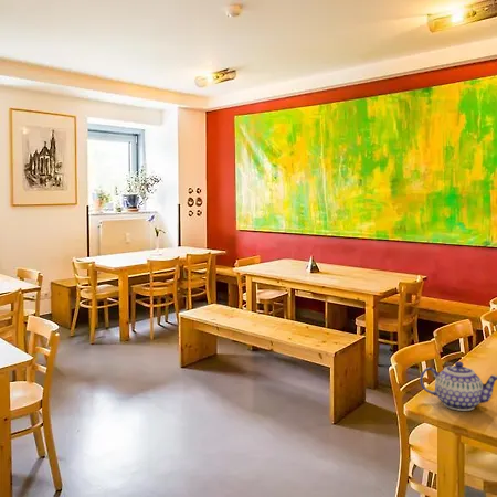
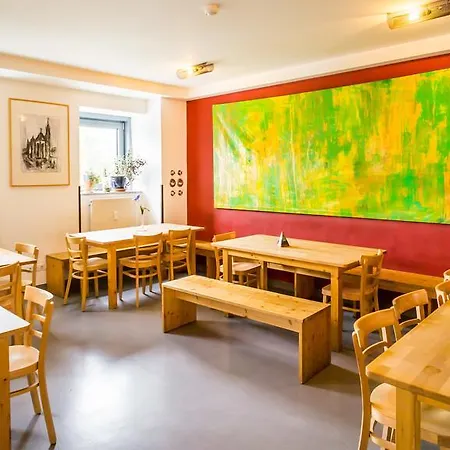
- teapot [419,361,497,412]
